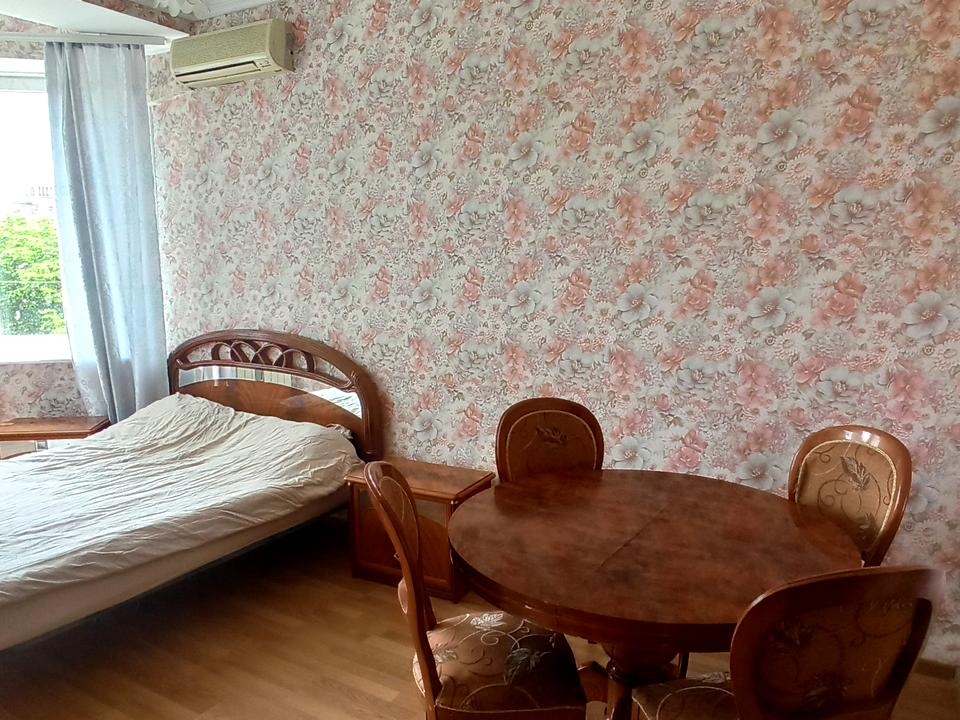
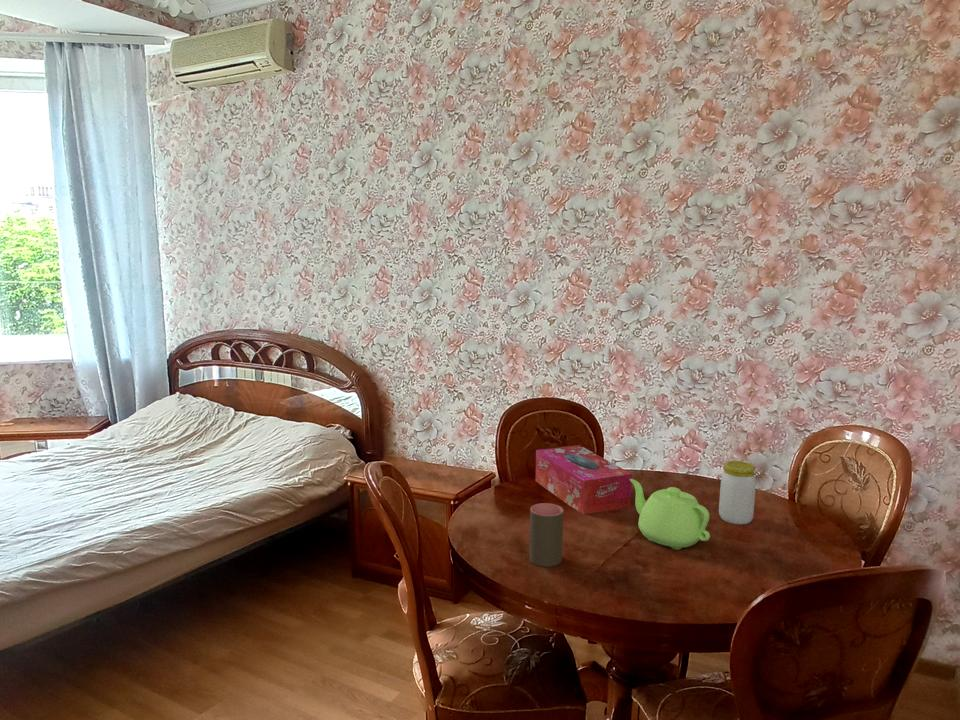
+ tissue box [535,444,633,515]
+ cup [528,502,564,568]
+ teapot [630,478,711,550]
+ jar [718,460,757,525]
